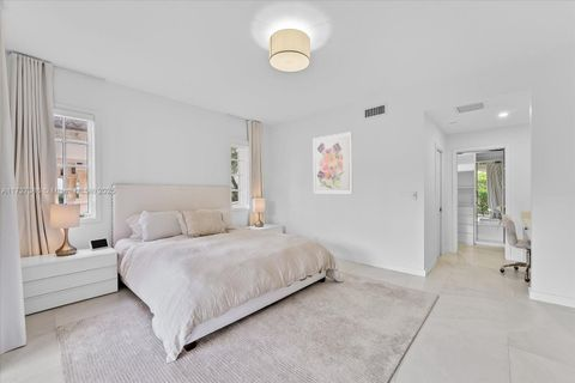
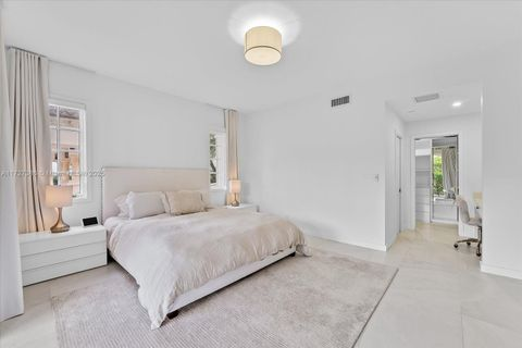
- wall art [313,130,353,194]
